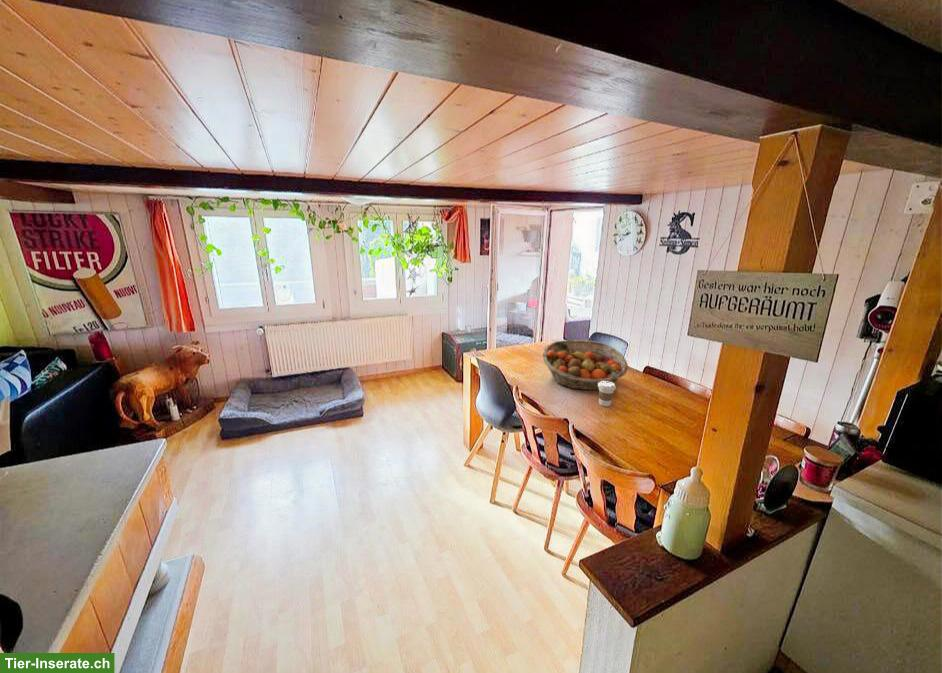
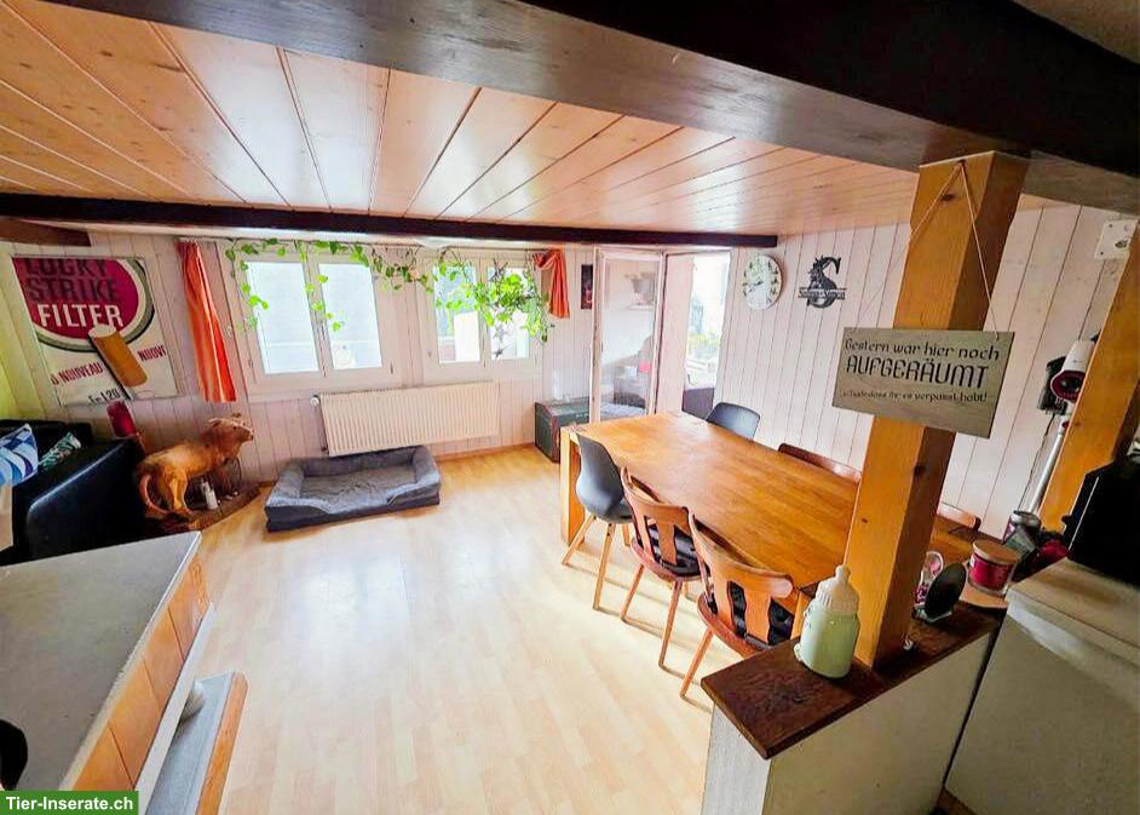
- coffee cup [598,381,617,407]
- fruit basket [542,339,629,391]
